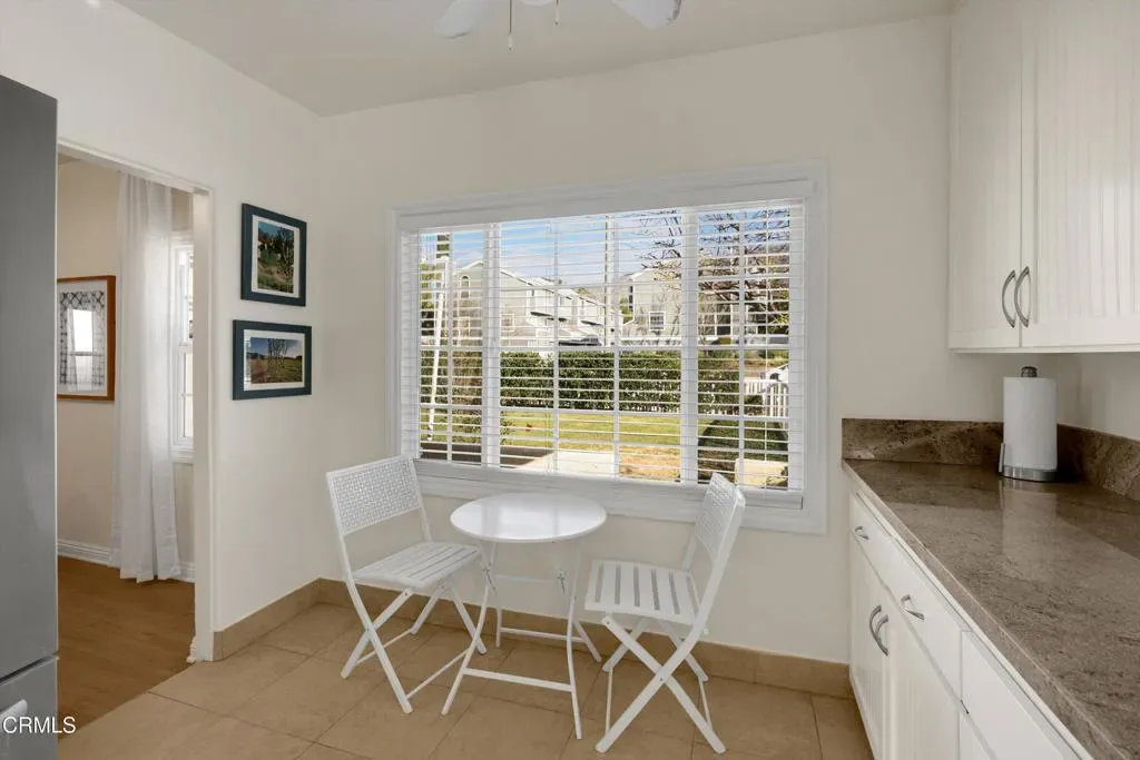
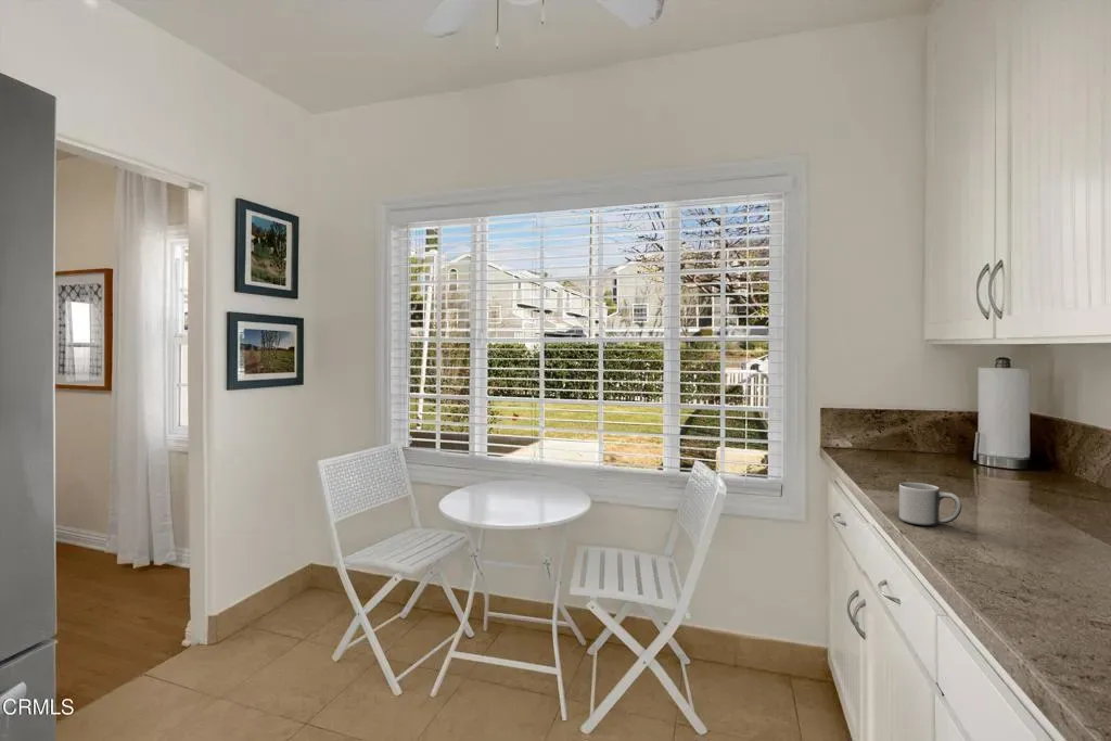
+ mug [898,482,962,527]
